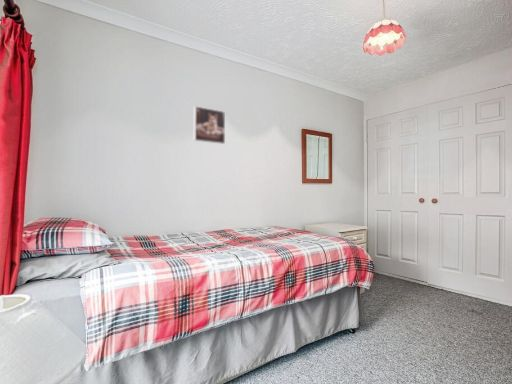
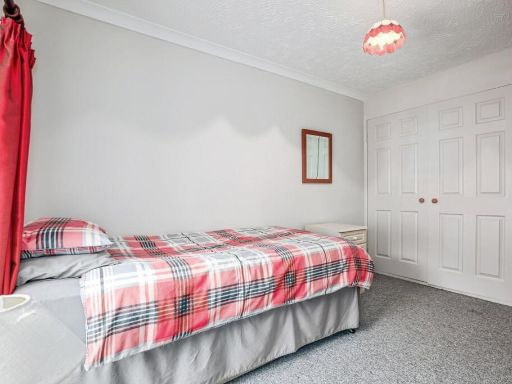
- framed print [193,105,226,145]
